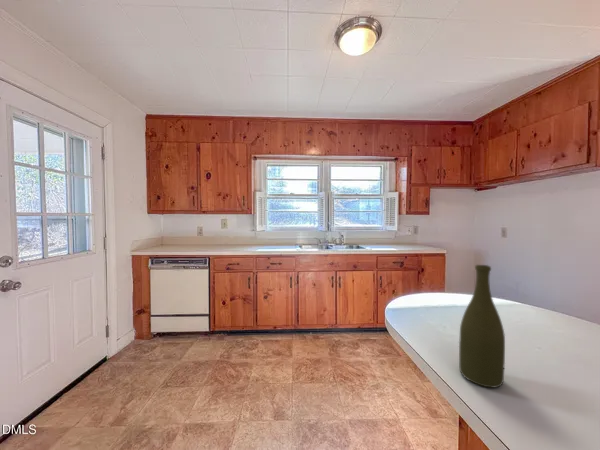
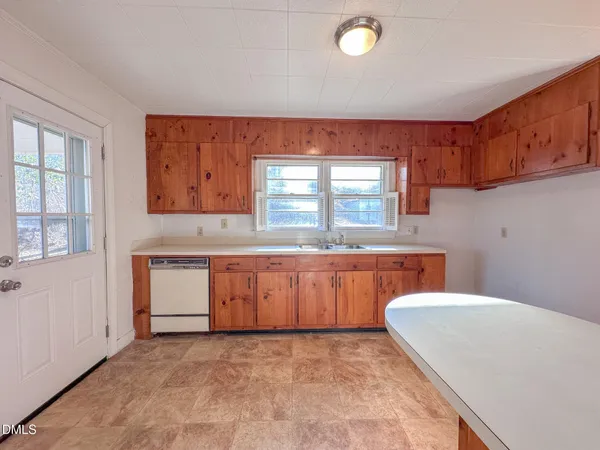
- bottle [458,264,506,389]
